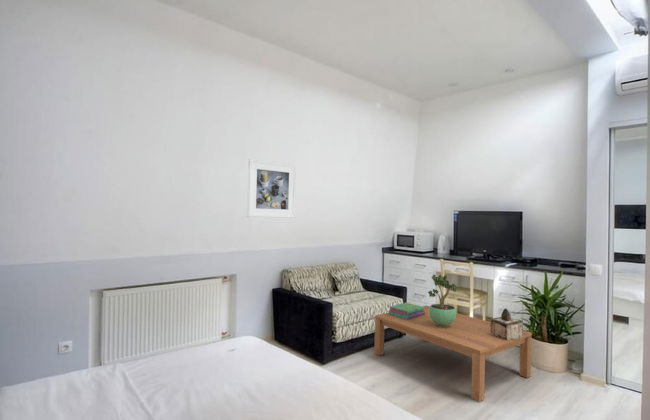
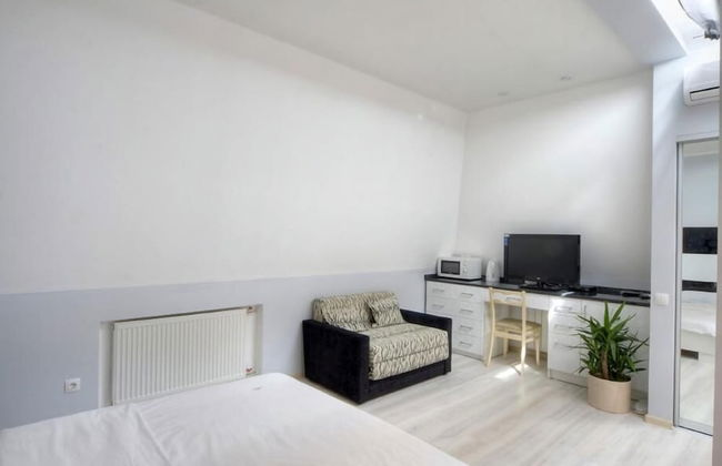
- coffee table [373,305,533,402]
- decorative box [489,307,524,340]
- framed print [246,158,297,219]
- stack of books [387,302,425,320]
- potted plant [427,274,457,326]
